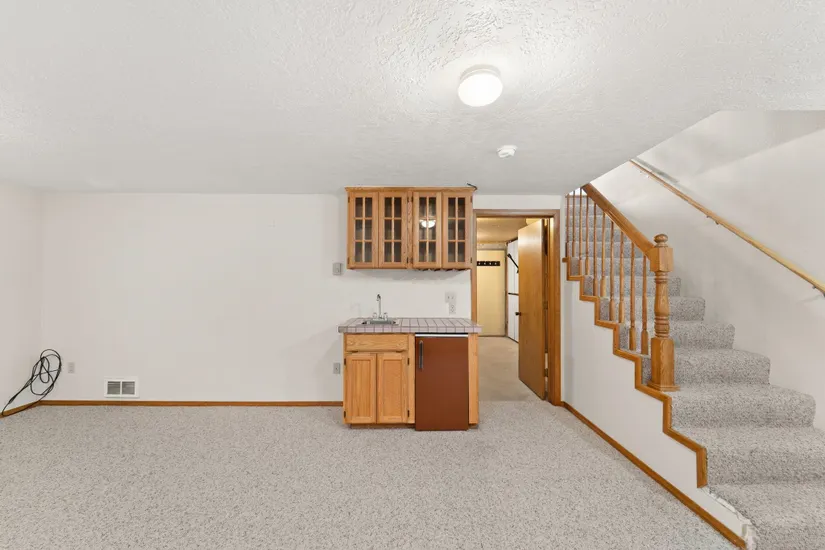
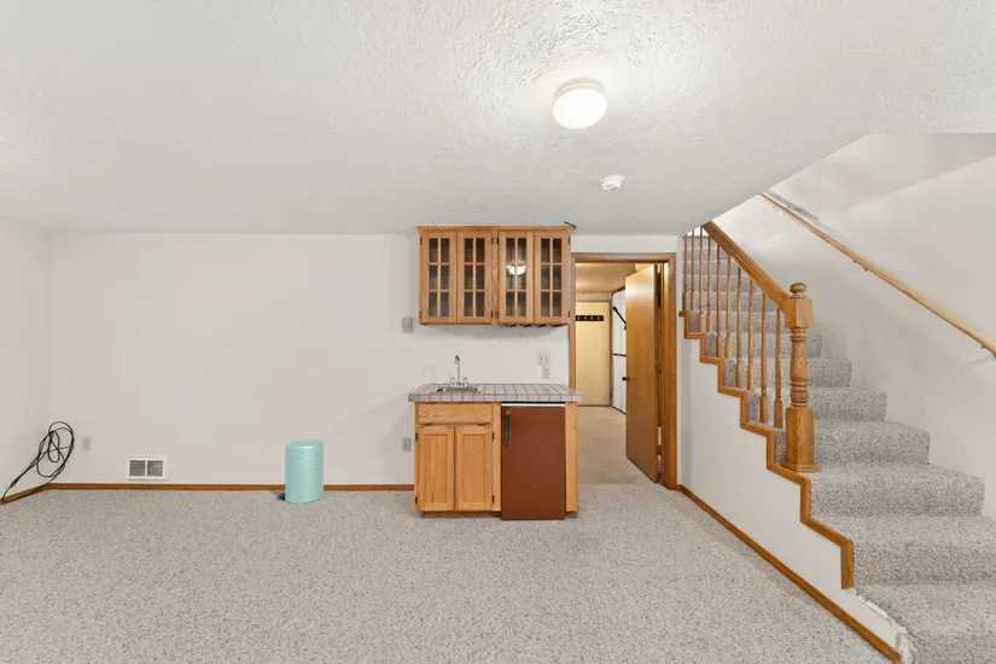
+ trash can [276,438,325,505]
